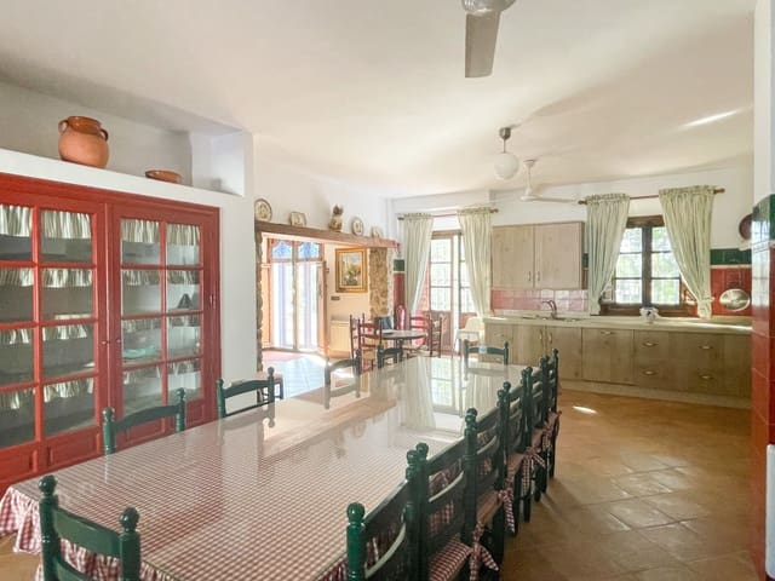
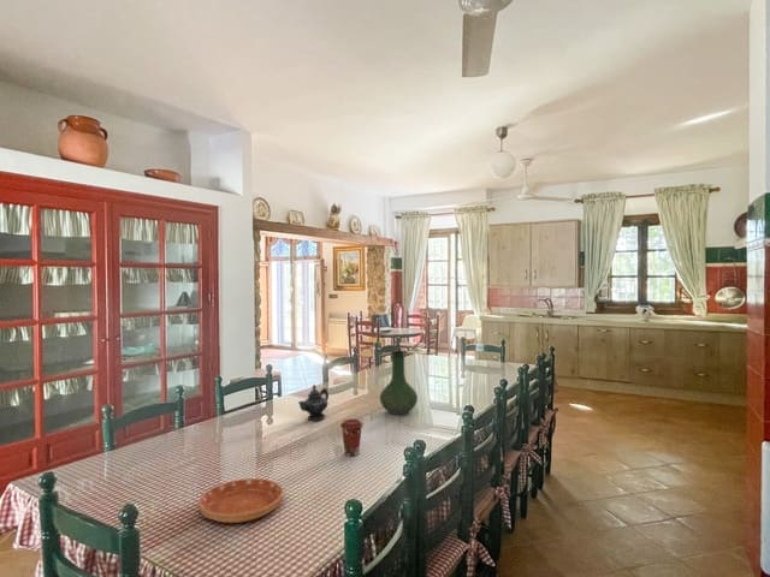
+ saucer [199,477,284,524]
+ teapot [297,383,330,422]
+ vase [379,350,419,416]
+ coffee cup [339,418,363,457]
